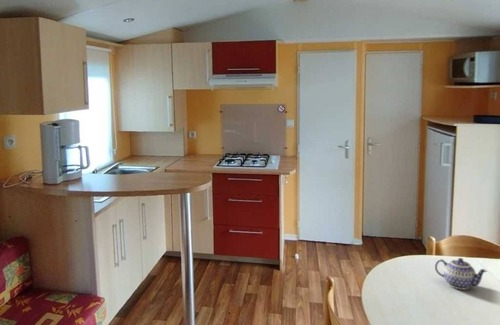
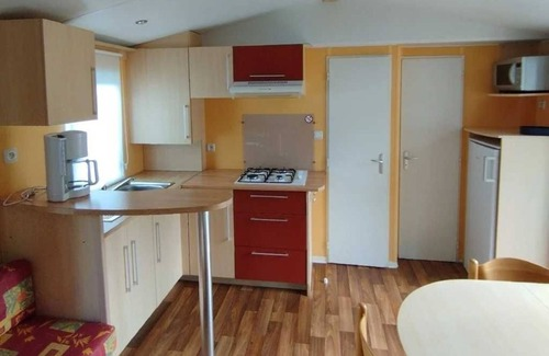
- teapot [434,257,488,290]
